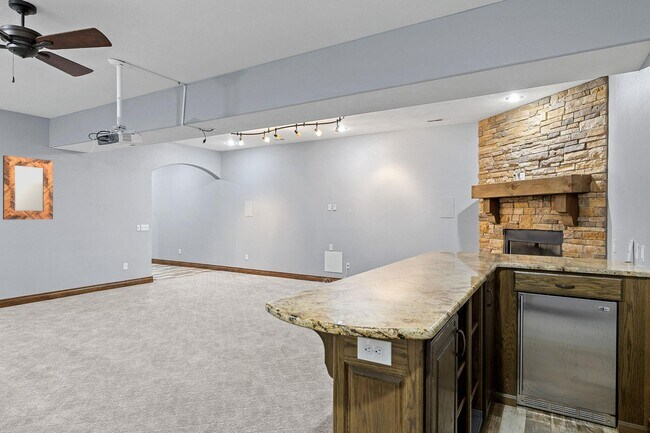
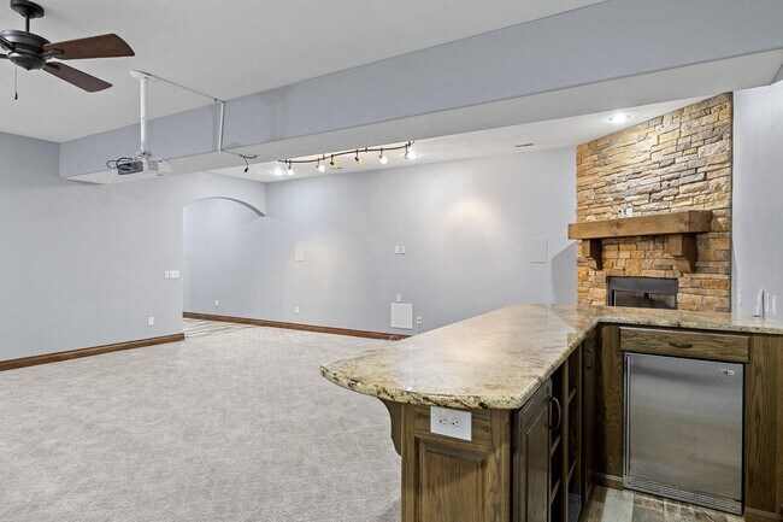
- home mirror [2,155,54,221]
